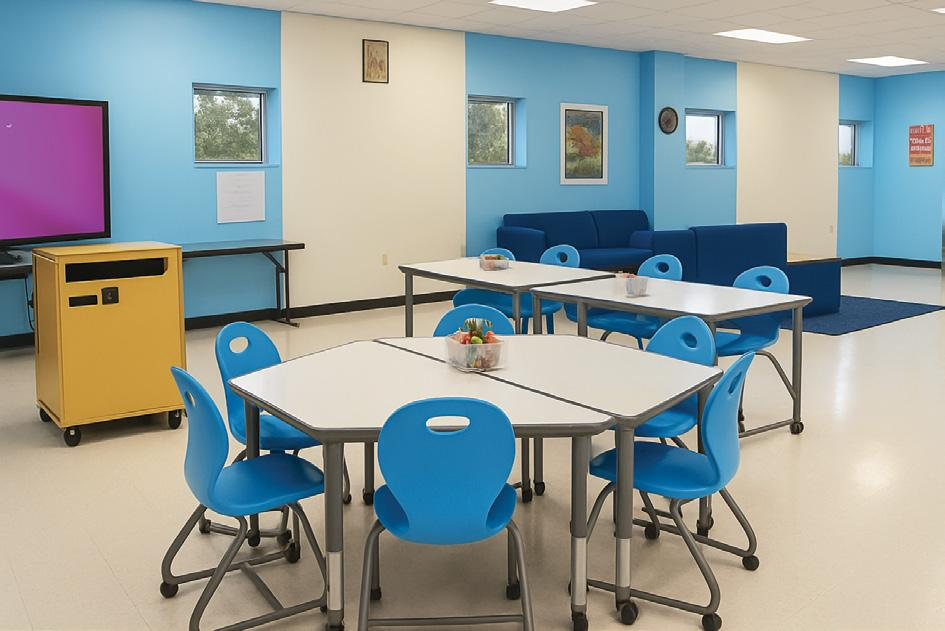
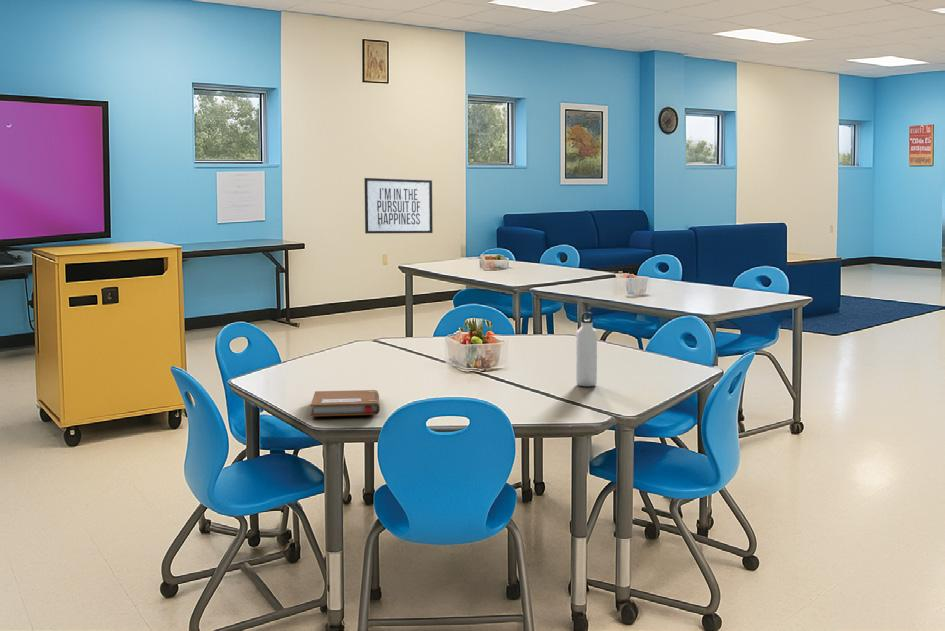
+ mirror [363,177,434,234]
+ notebook [310,389,381,417]
+ water bottle [575,311,598,387]
